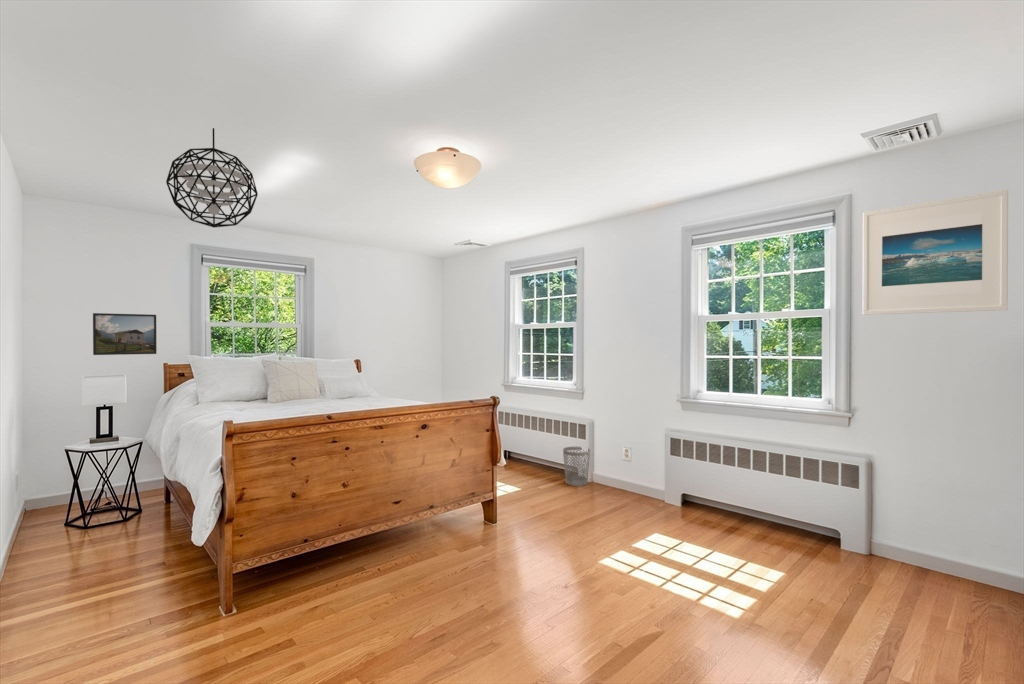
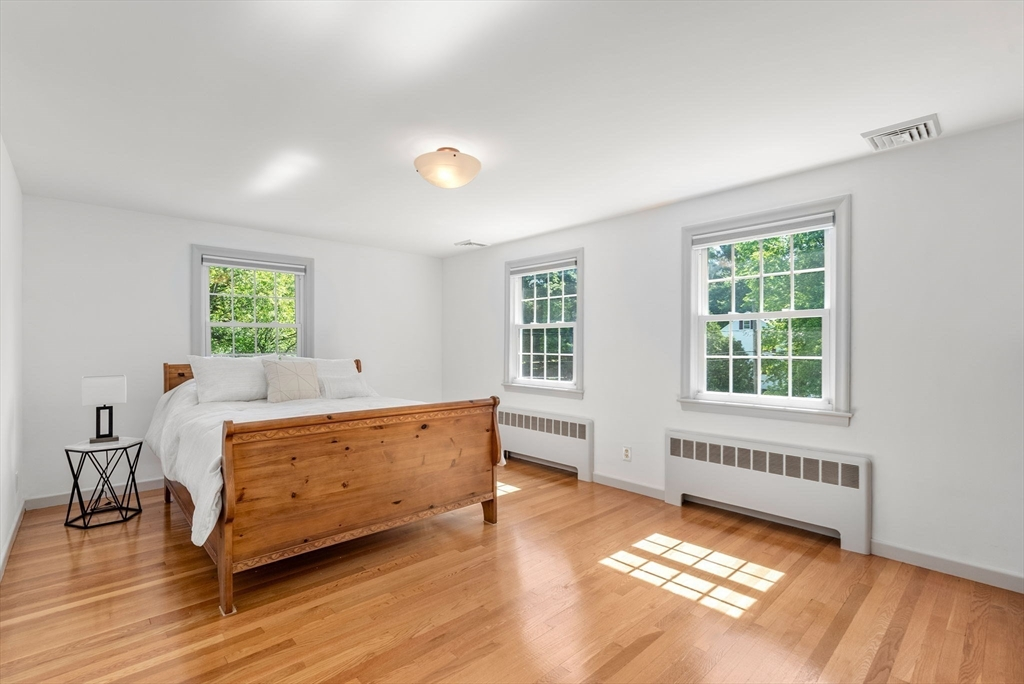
- wastebasket [562,446,591,487]
- pendant light [165,127,259,229]
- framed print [92,312,158,356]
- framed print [862,188,1009,316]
